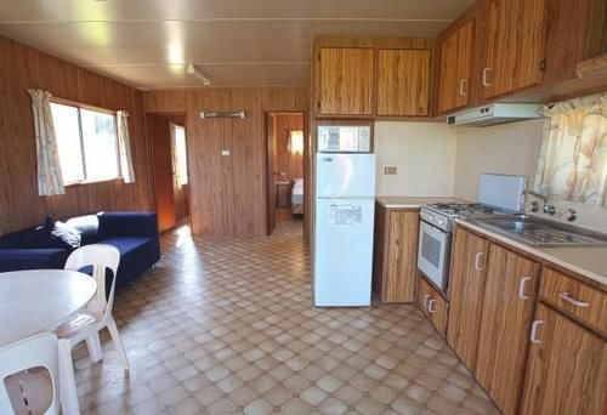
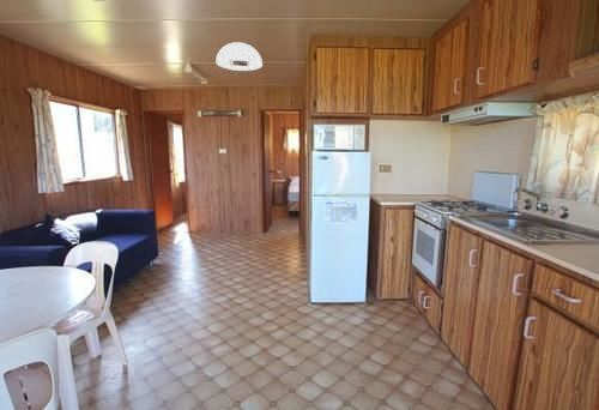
+ dome light [214,41,264,72]
